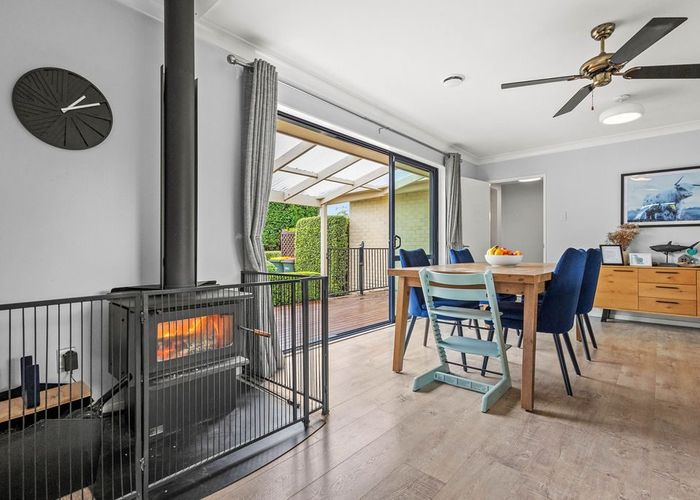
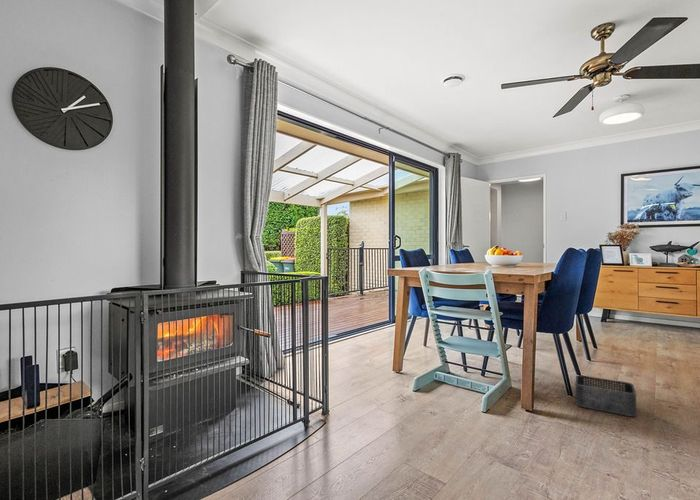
+ storage bin [574,374,638,417]
